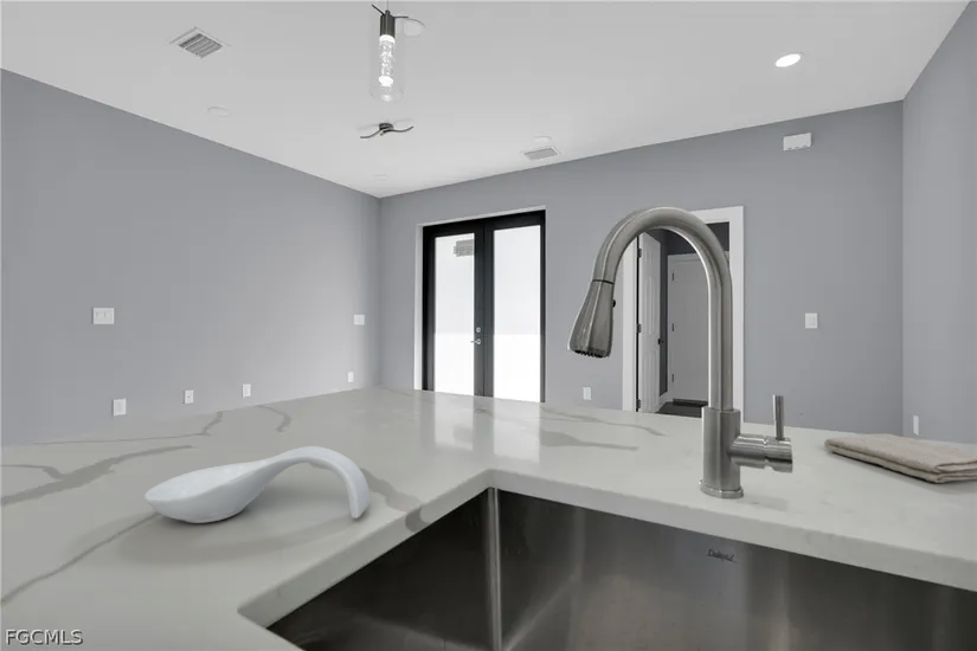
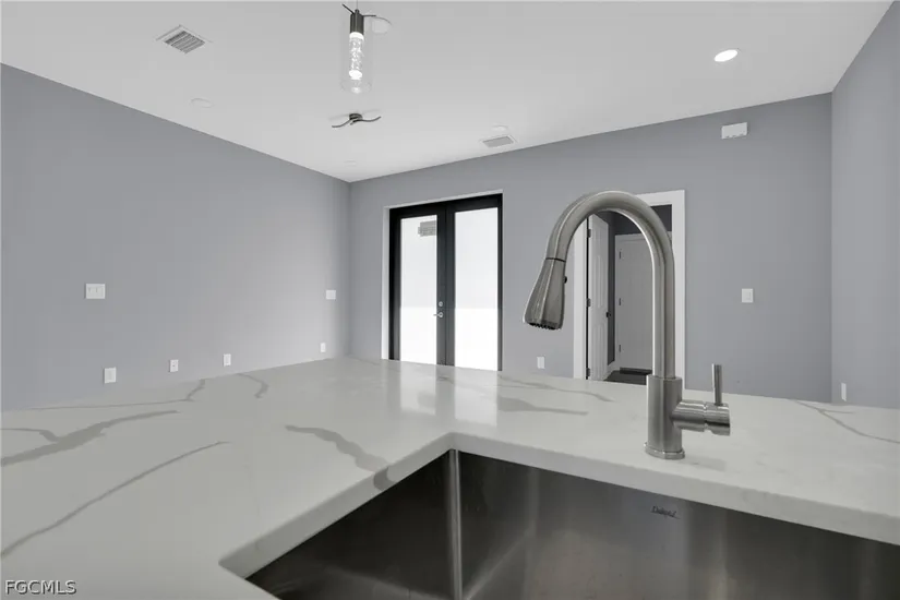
- spoon rest [143,445,372,524]
- washcloth [823,432,977,484]
